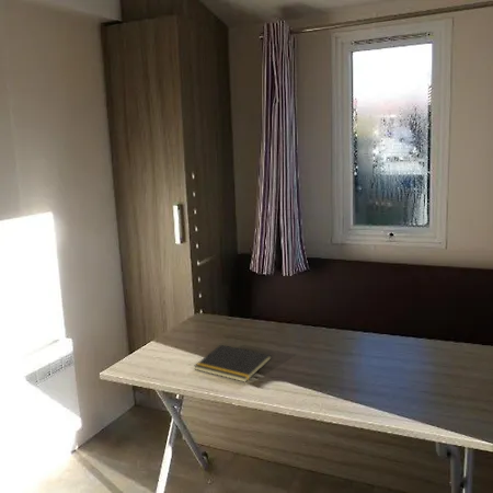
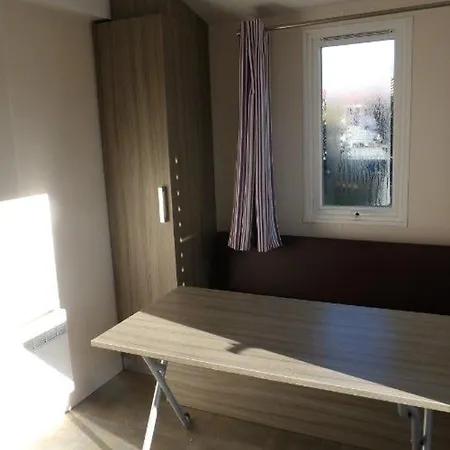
- notepad [193,344,273,383]
